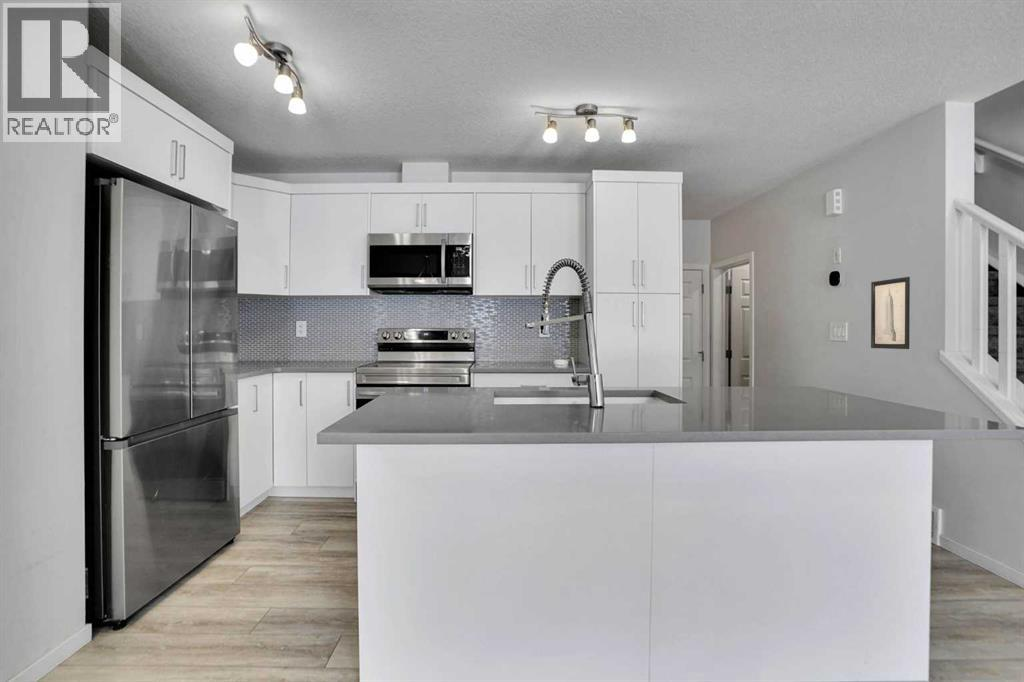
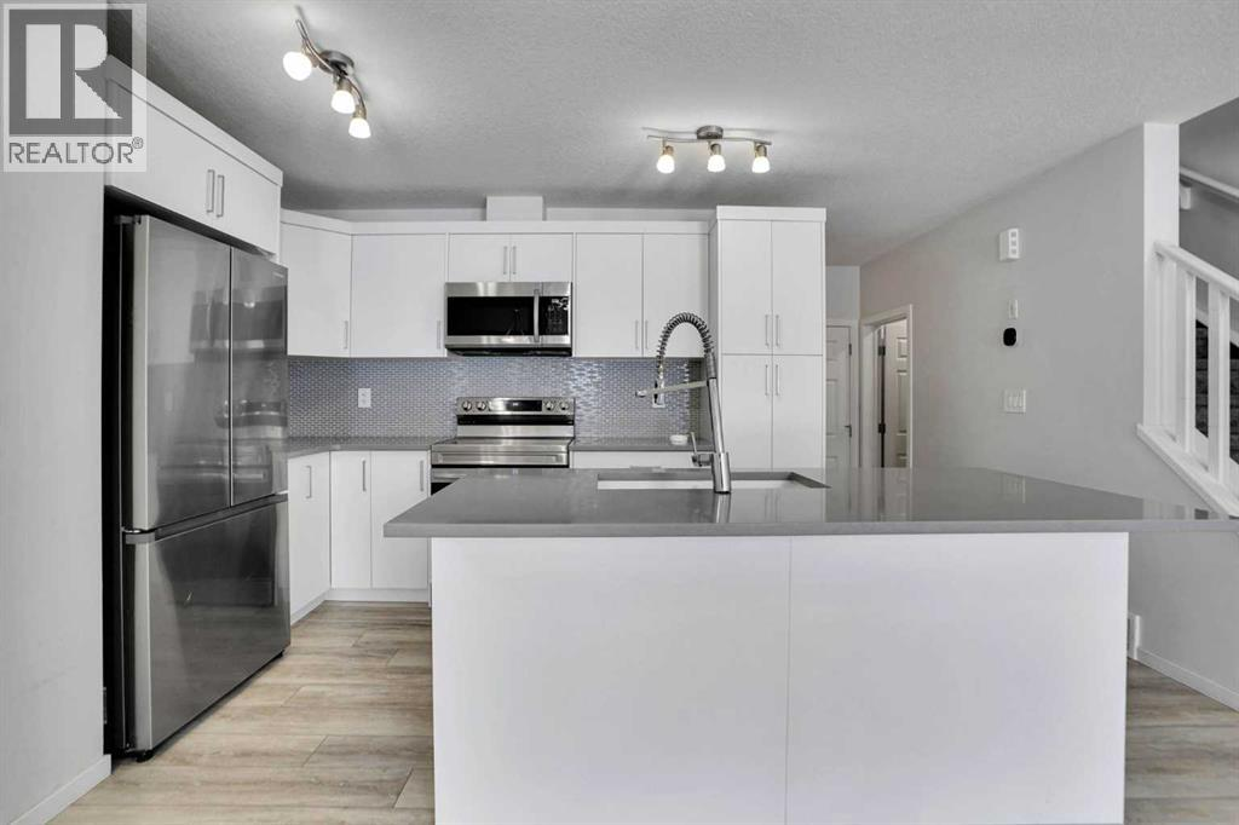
- wall art [870,276,911,350]
